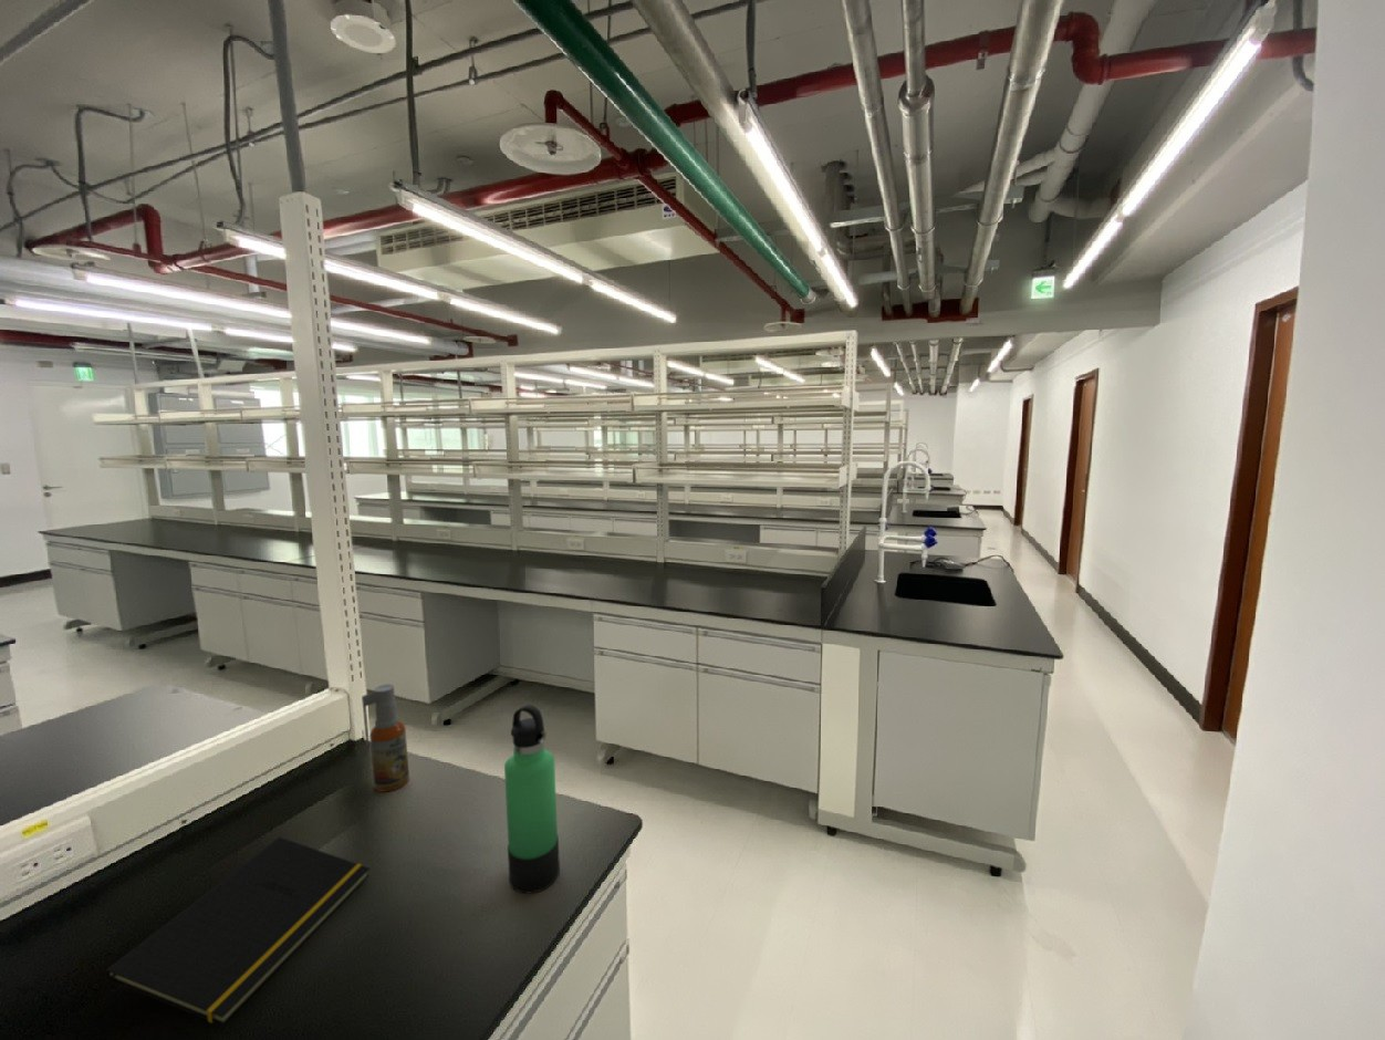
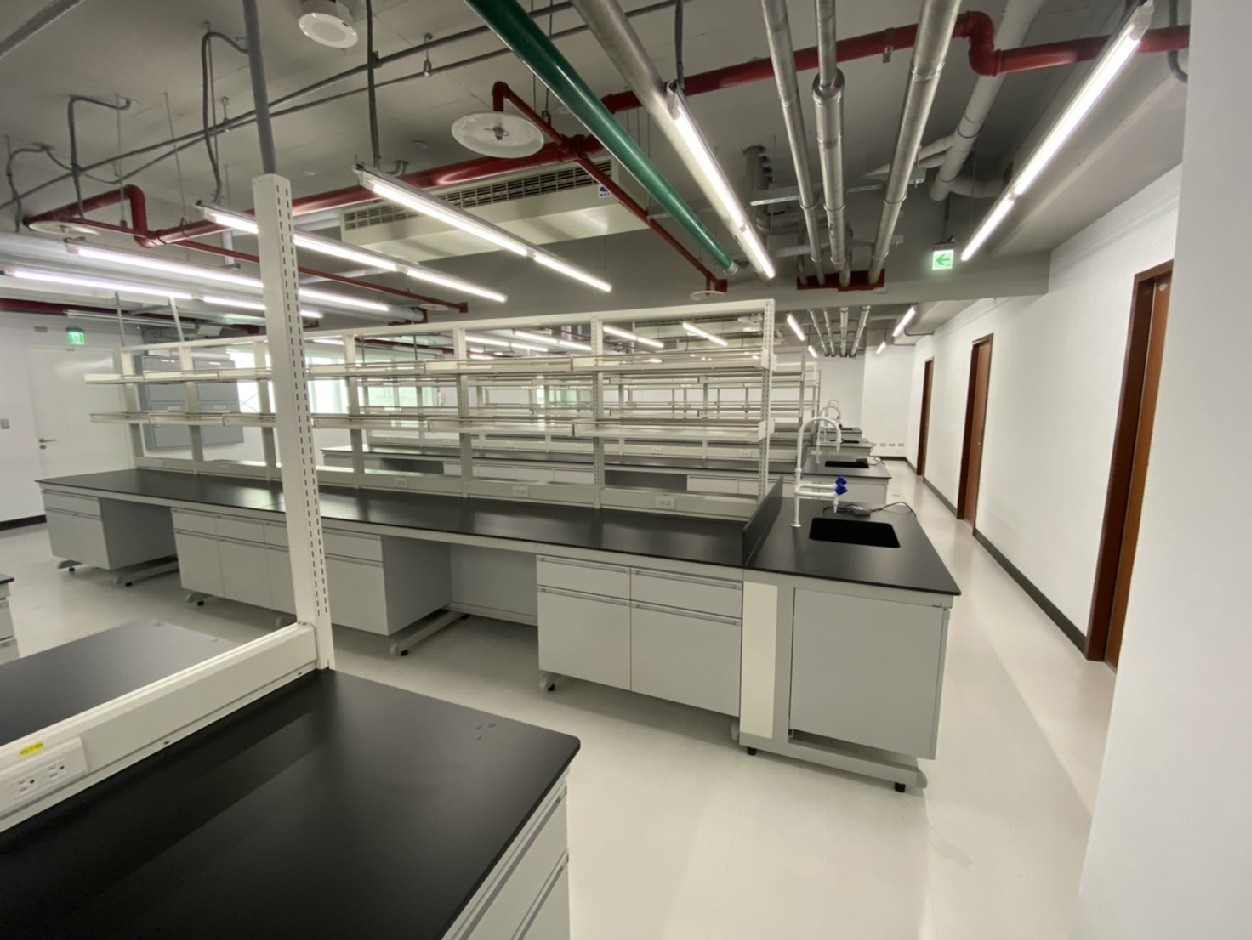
- thermos bottle [503,704,561,894]
- notepad [103,835,371,1027]
- spray bottle [361,683,410,793]
